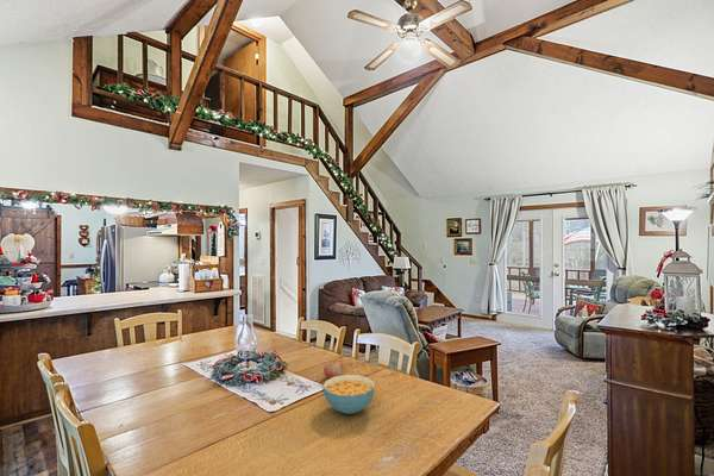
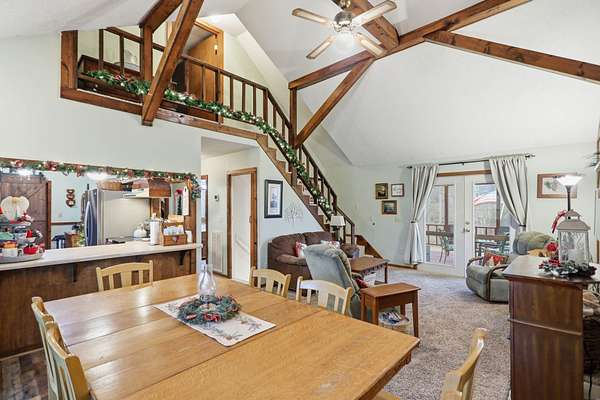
- fruit [322,358,345,380]
- cereal bowl [321,374,376,415]
